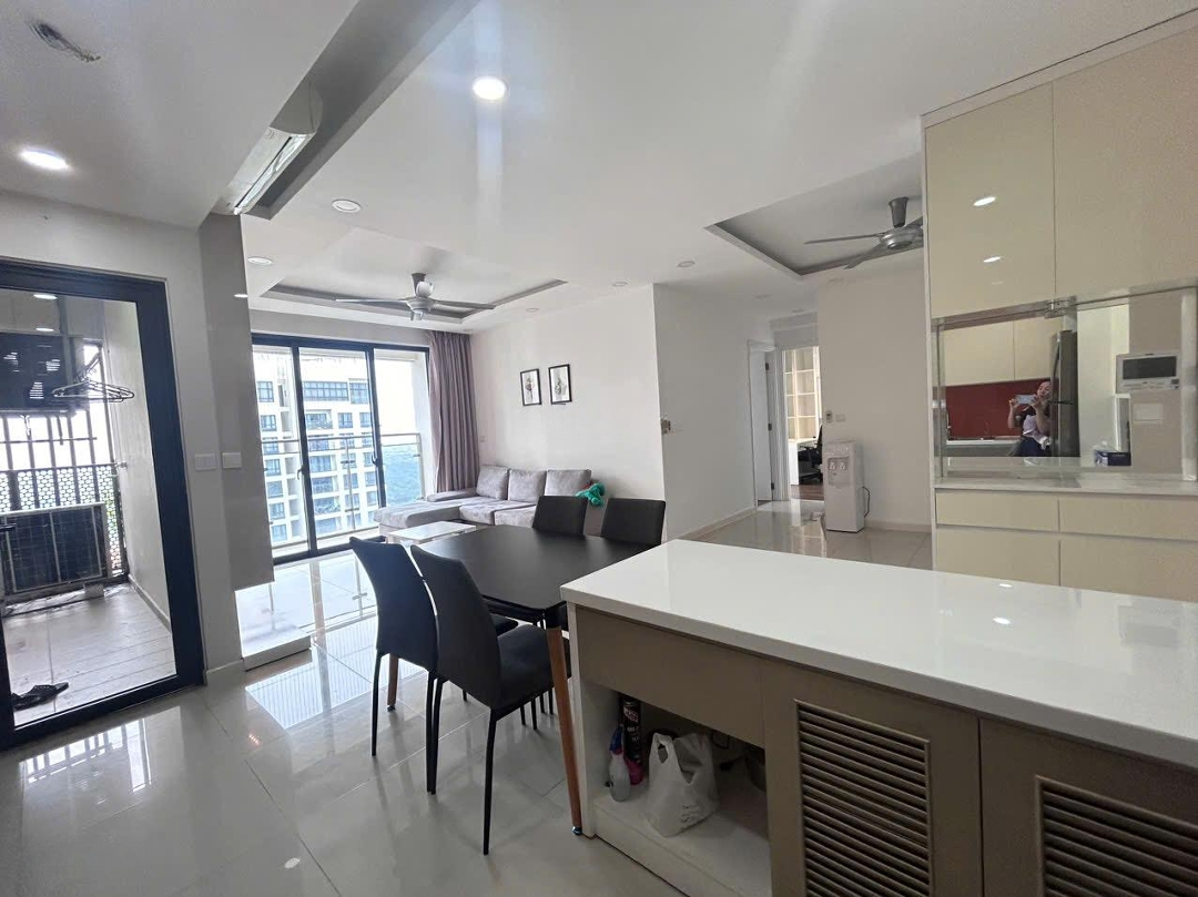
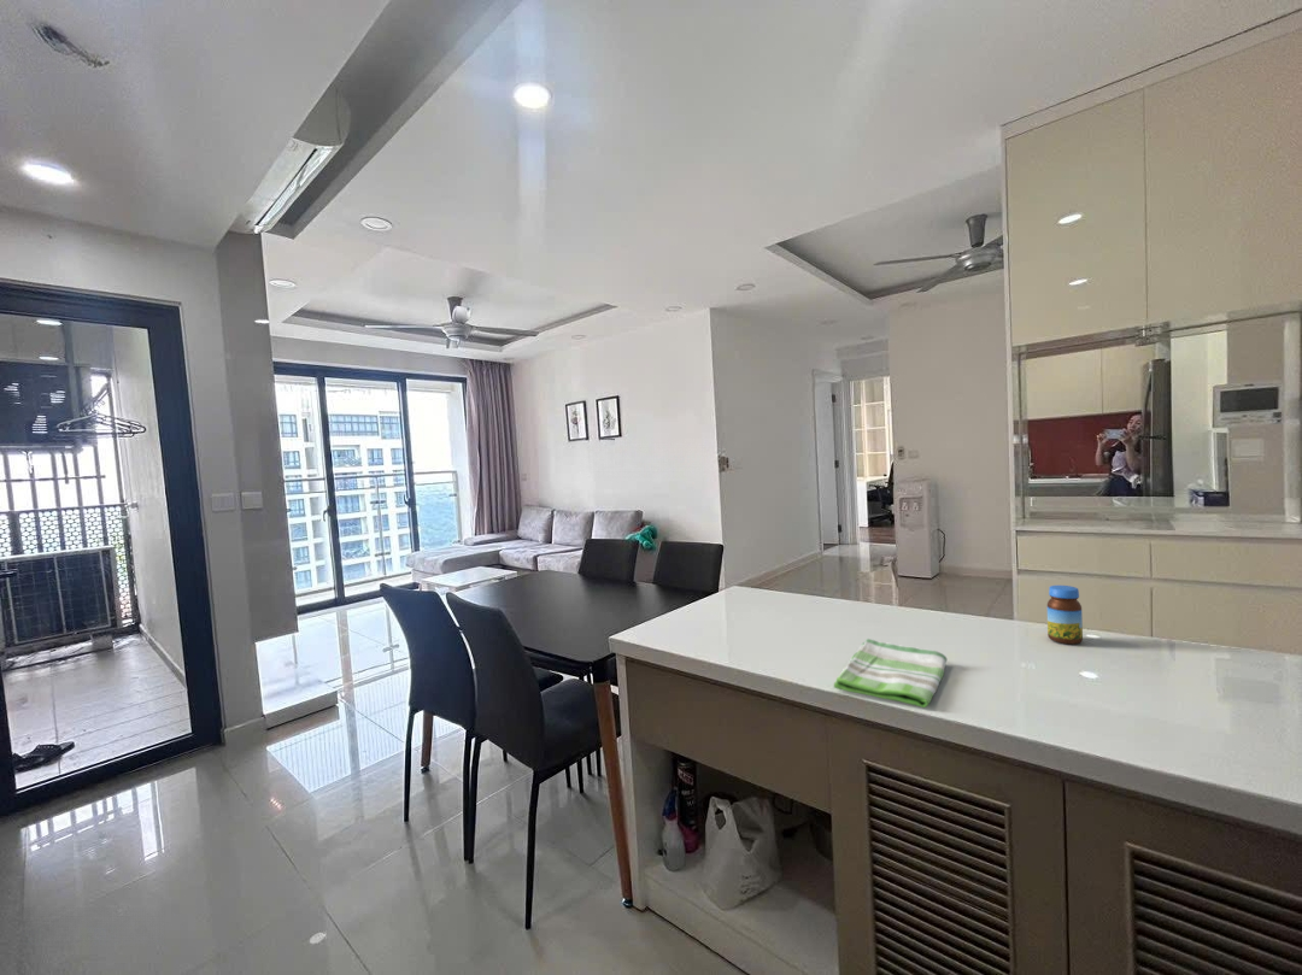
+ dish towel [833,638,948,709]
+ jar [1046,585,1084,645]
